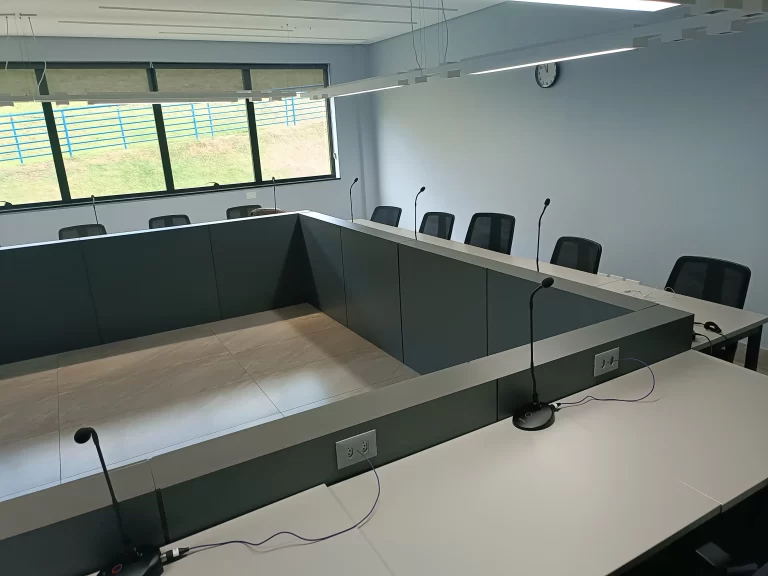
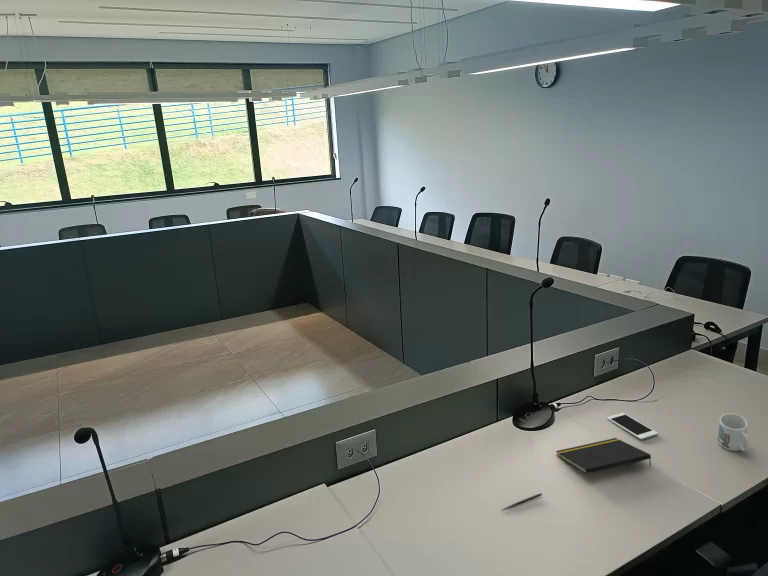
+ cell phone [606,412,659,441]
+ notepad [555,437,652,475]
+ pen [501,492,543,511]
+ mug [717,412,750,452]
